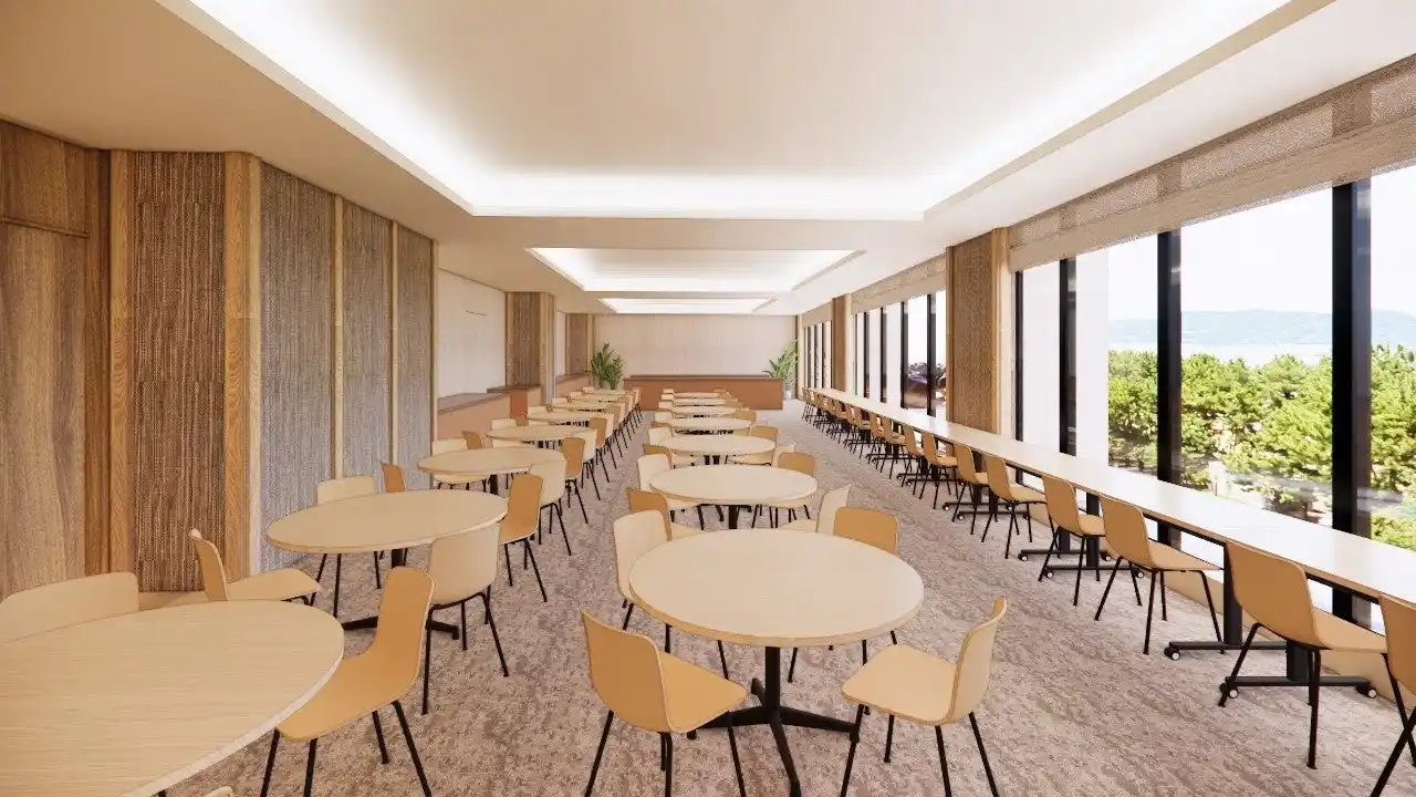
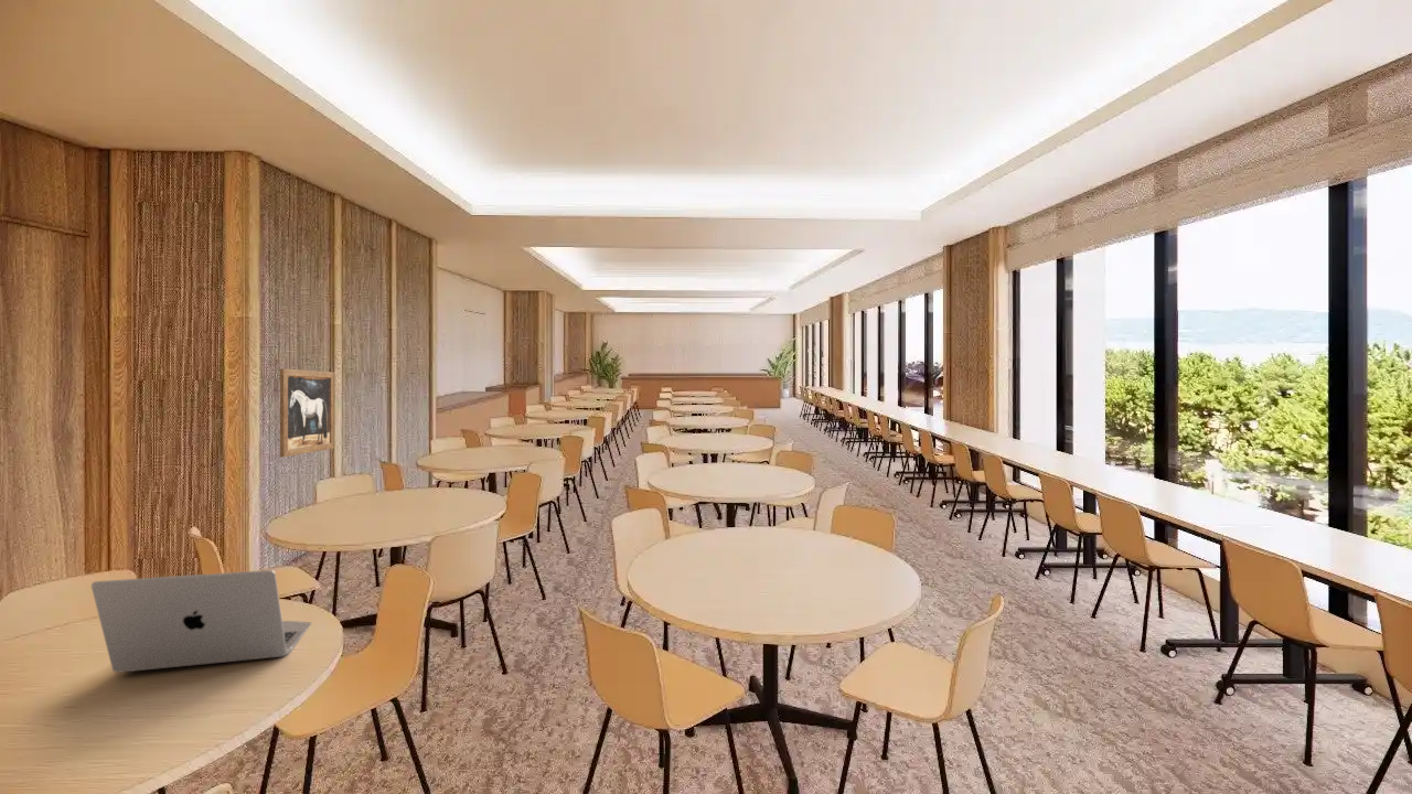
+ laptop [90,569,313,674]
+ wall art [279,368,335,458]
